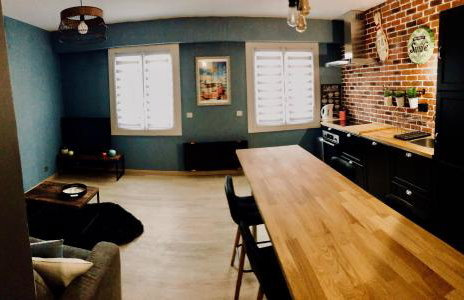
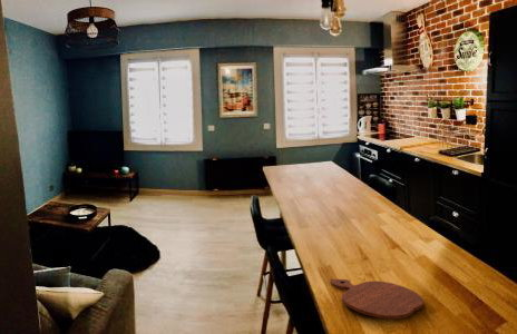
+ cutting board [330,277,425,321]
